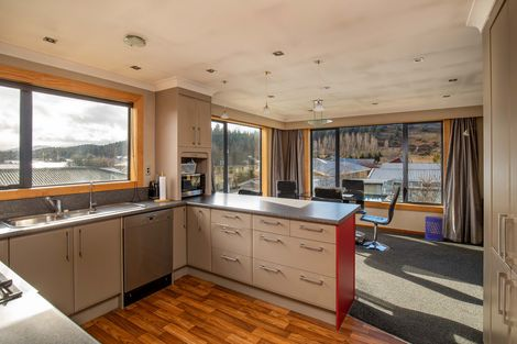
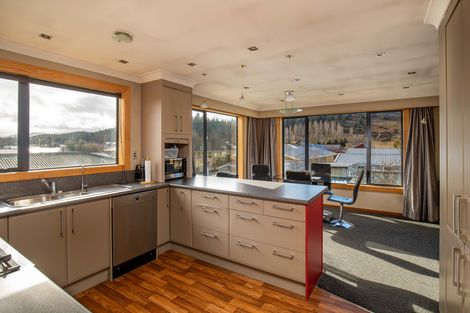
- waste bin [424,215,444,242]
